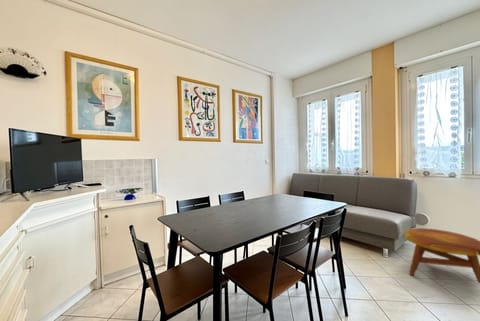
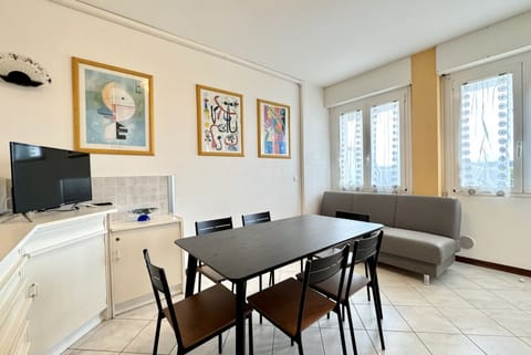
- side table [403,227,480,284]
